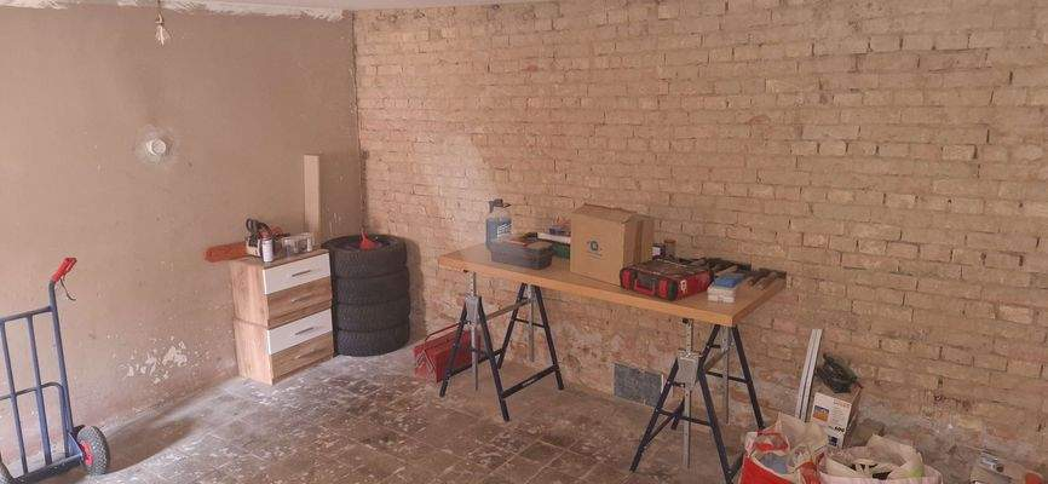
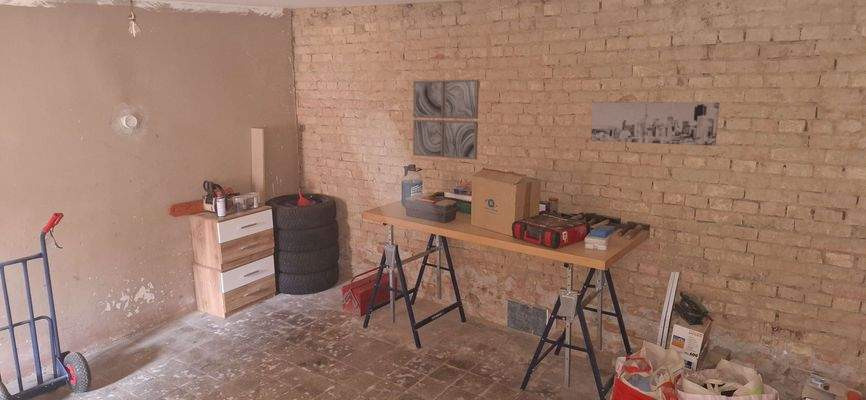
+ wall art [412,79,480,161]
+ wall art [590,102,720,147]
